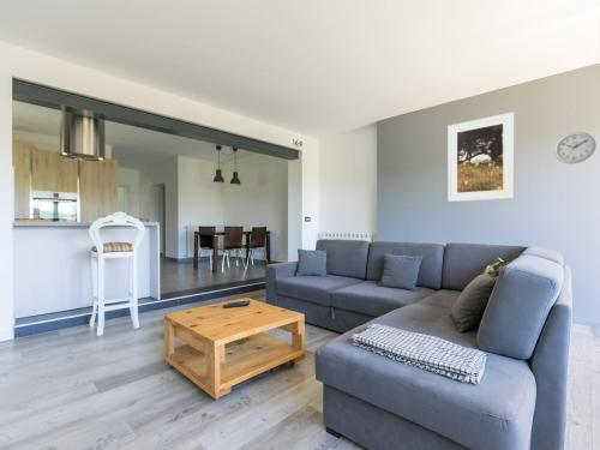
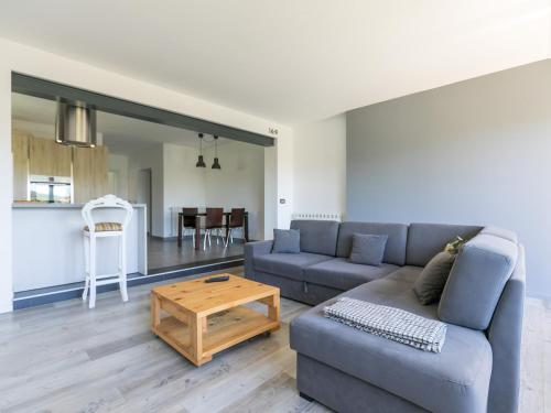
- wall clock [553,131,598,164]
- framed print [446,110,516,203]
